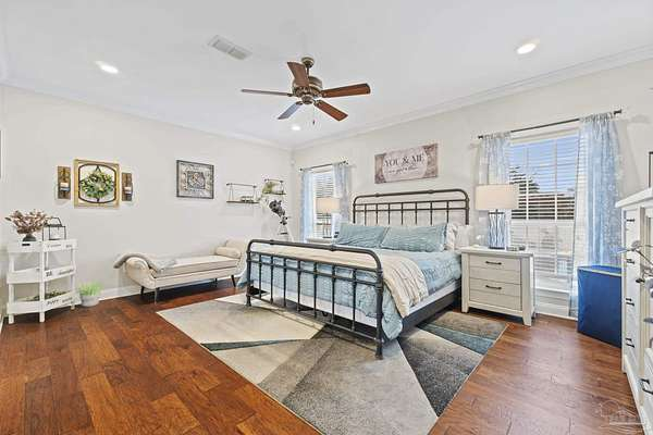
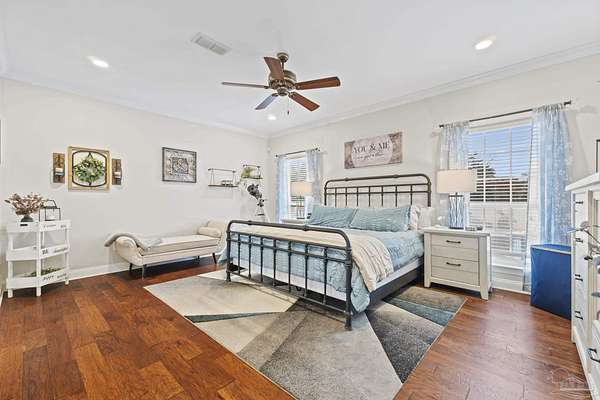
- potted plant [76,278,104,308]
